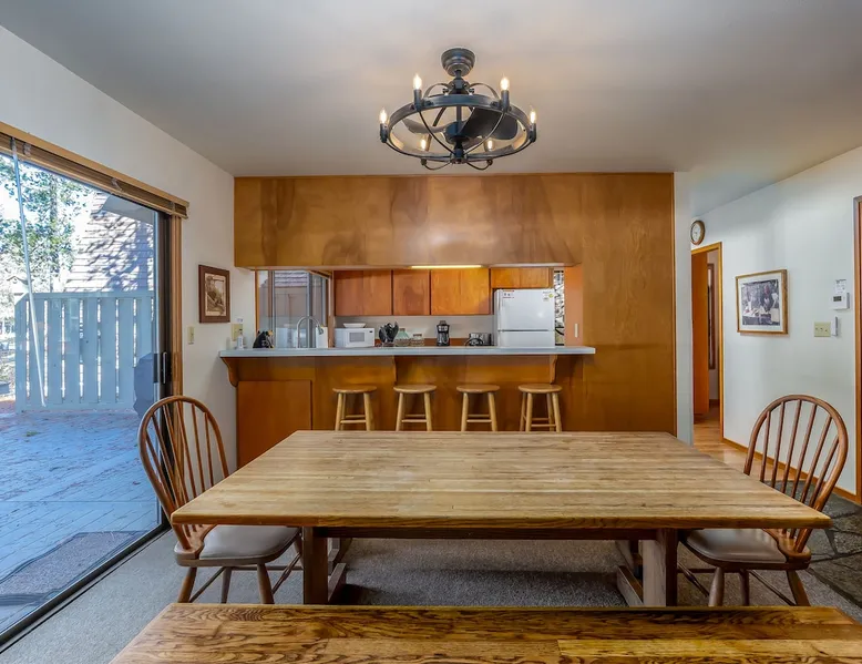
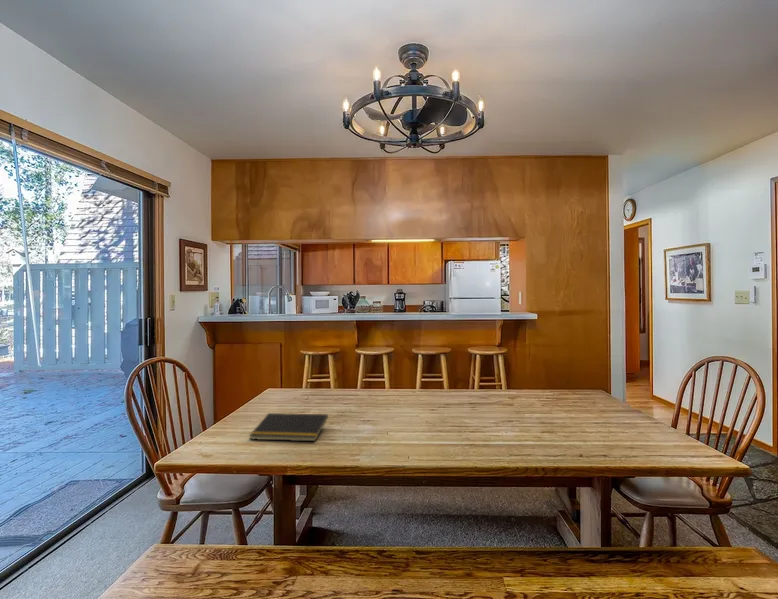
+ notepad [248,412,329,442]
